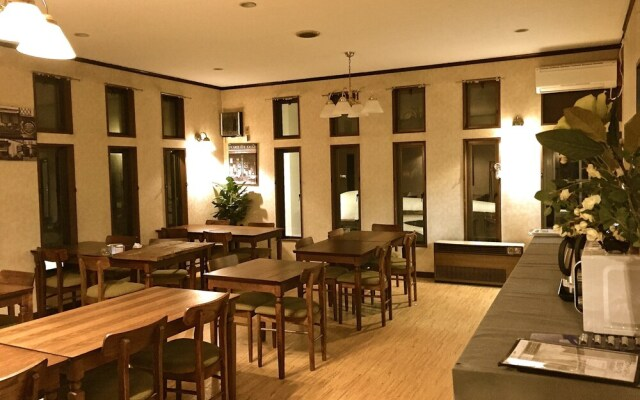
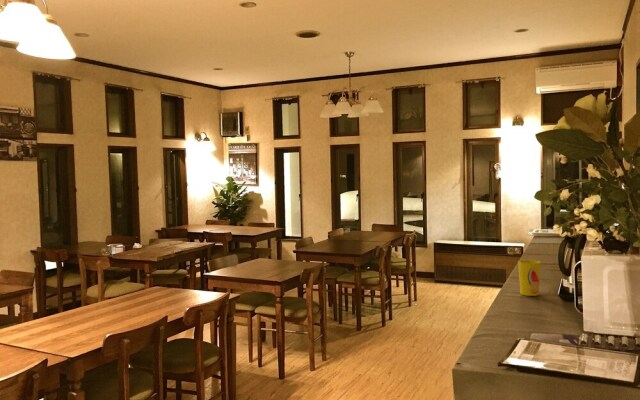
+ cup [517,259,541,297]
